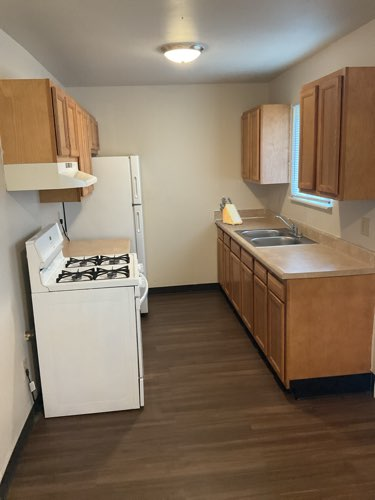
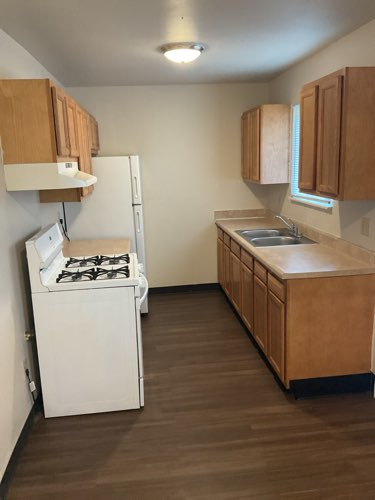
- knife block [219,196,243,226]
